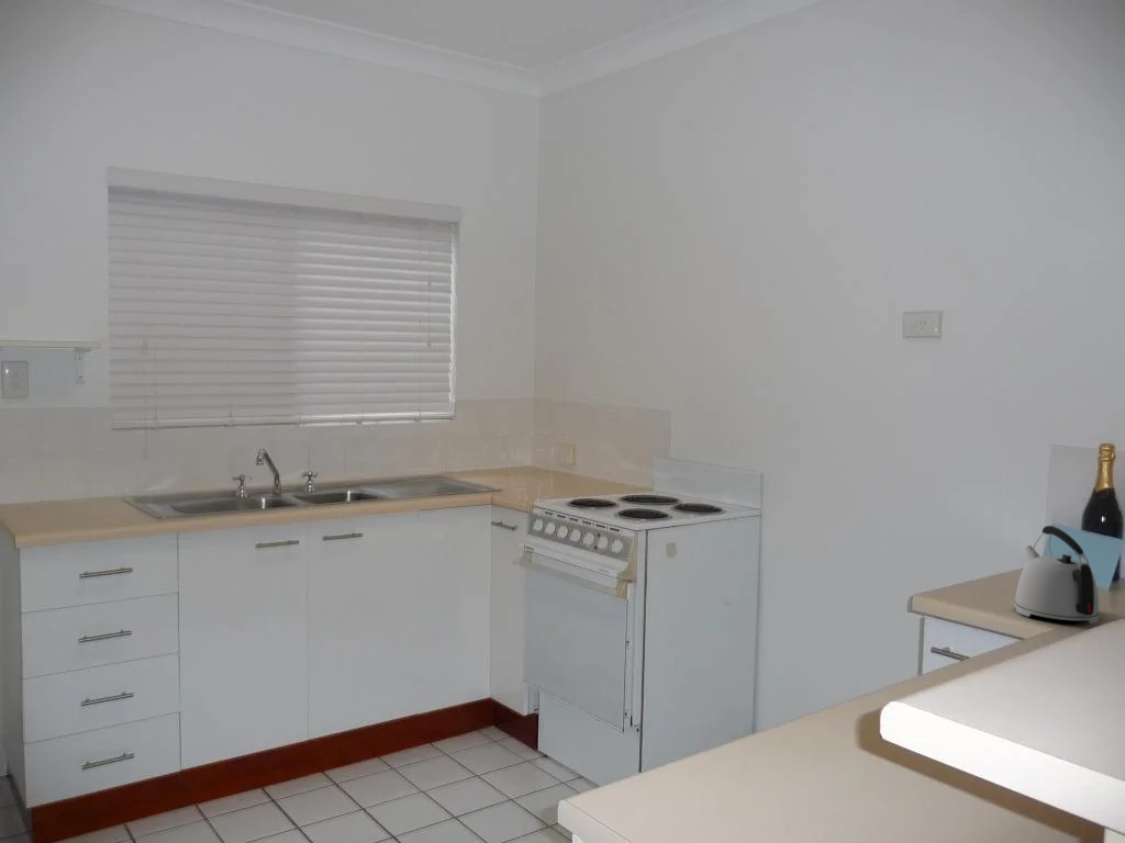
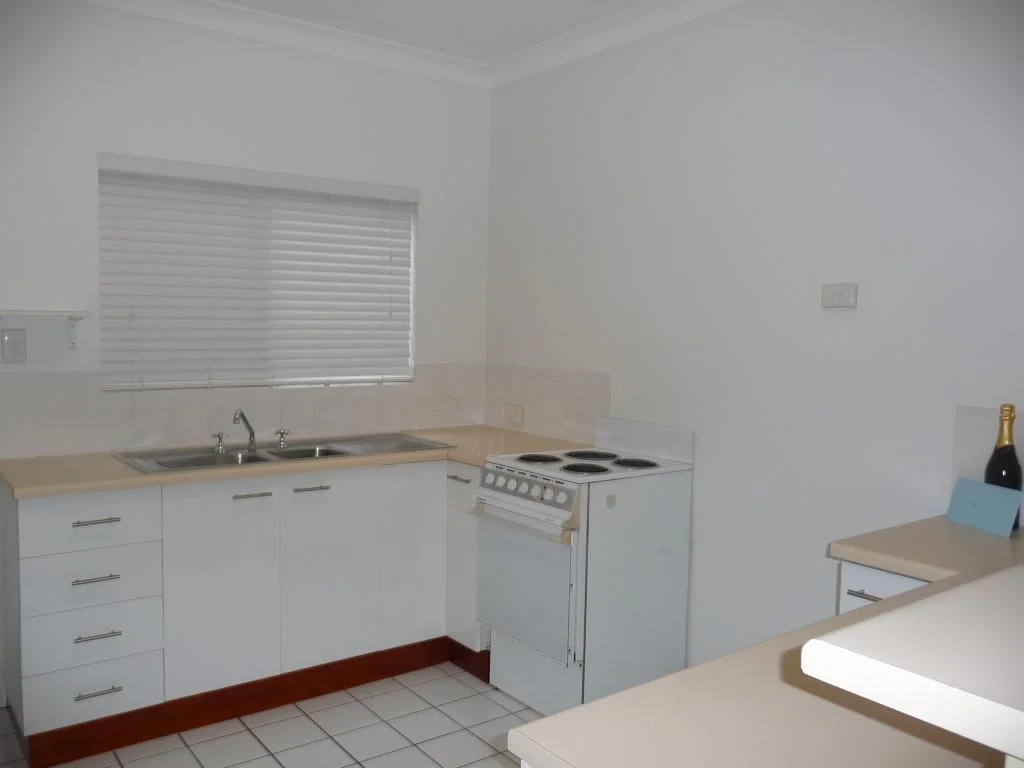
- kettle [1013,525,1101,625]
